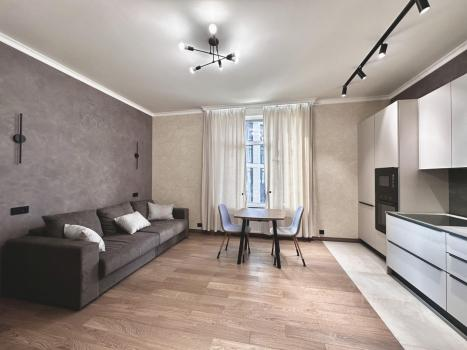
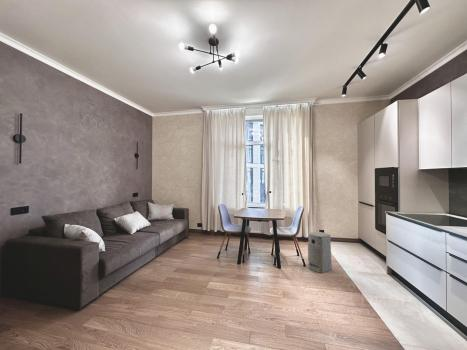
+ air purifier [307,230,333,274]
